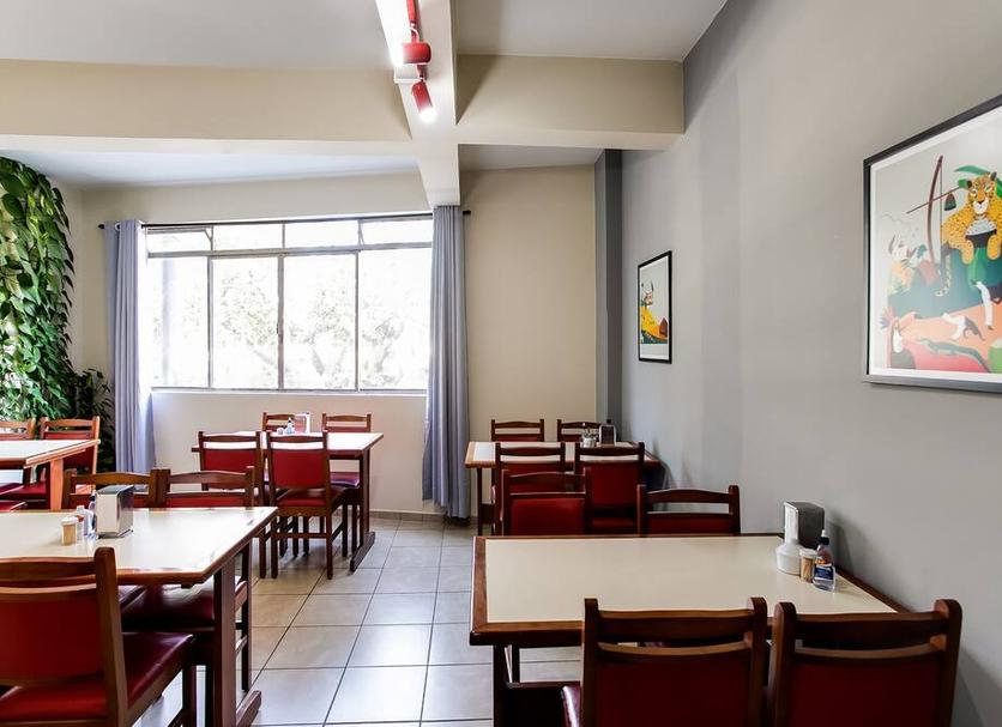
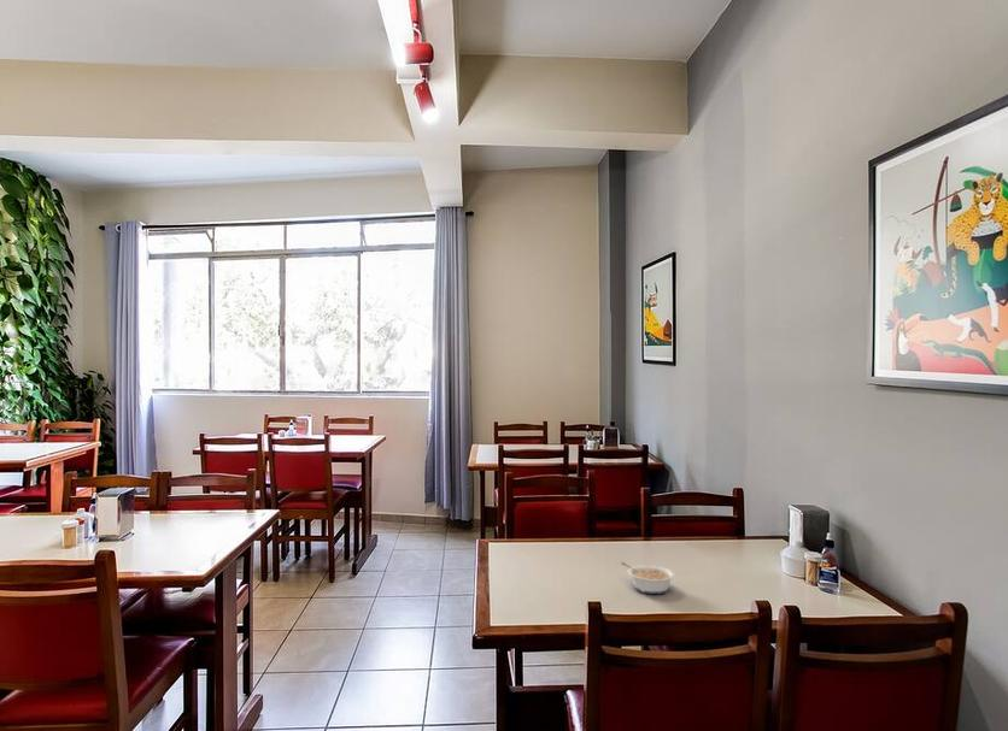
+ legume [620,561,676,595]
